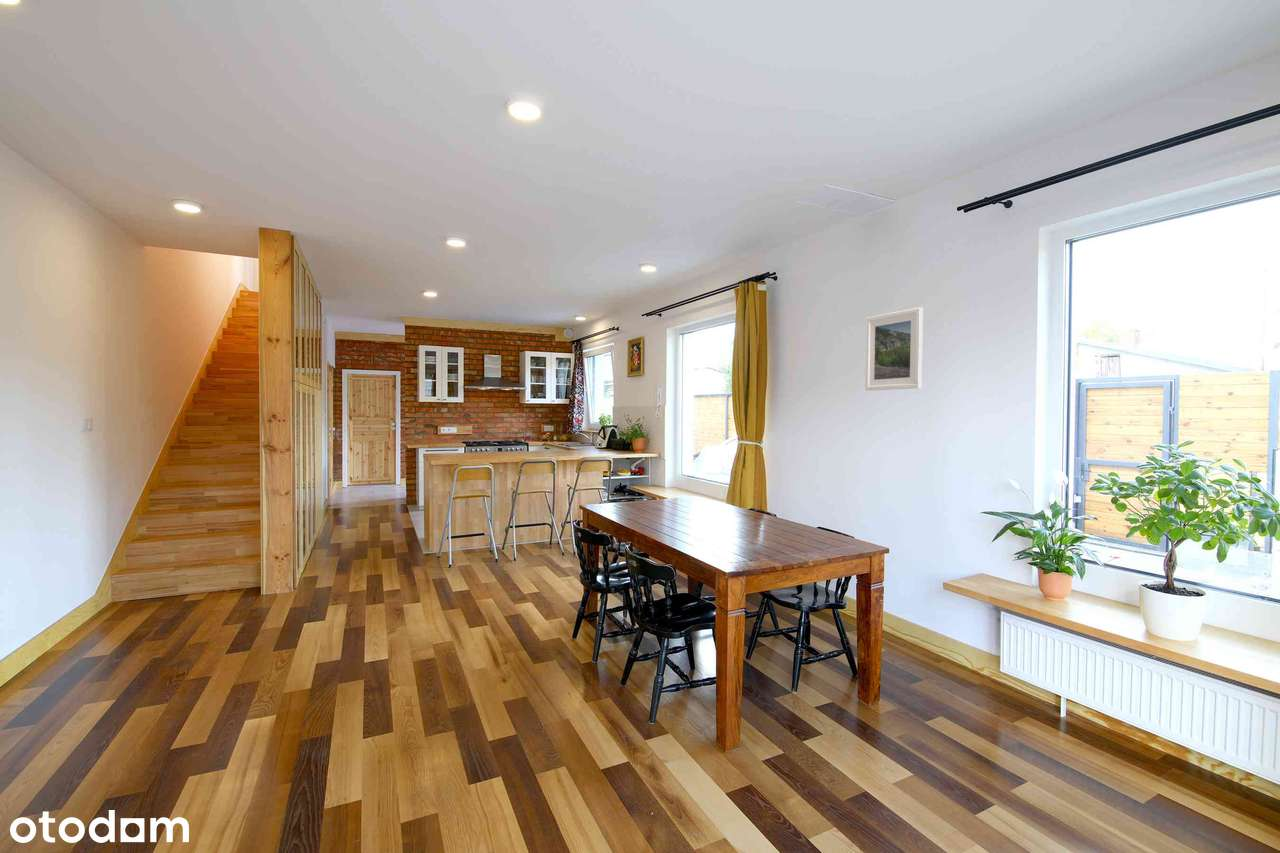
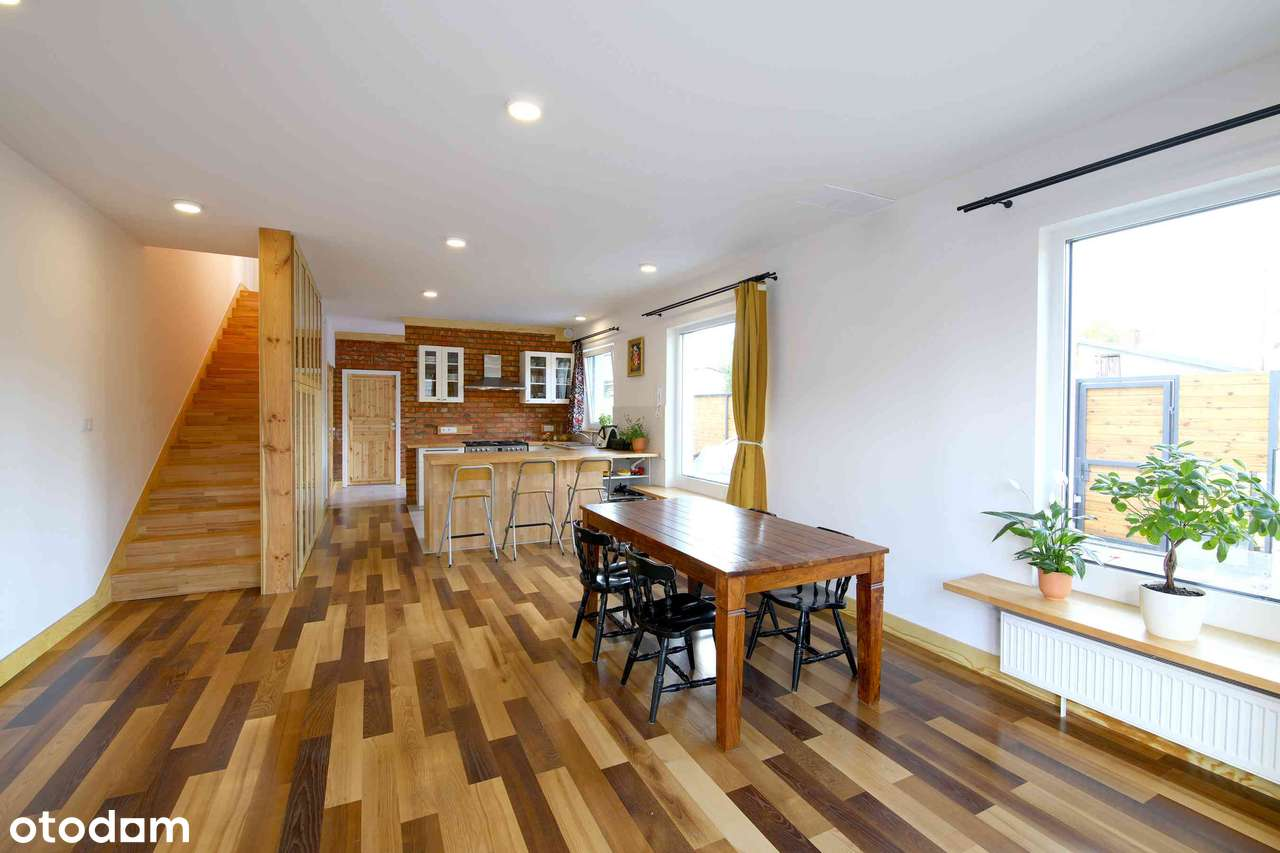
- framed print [864,306,924,392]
